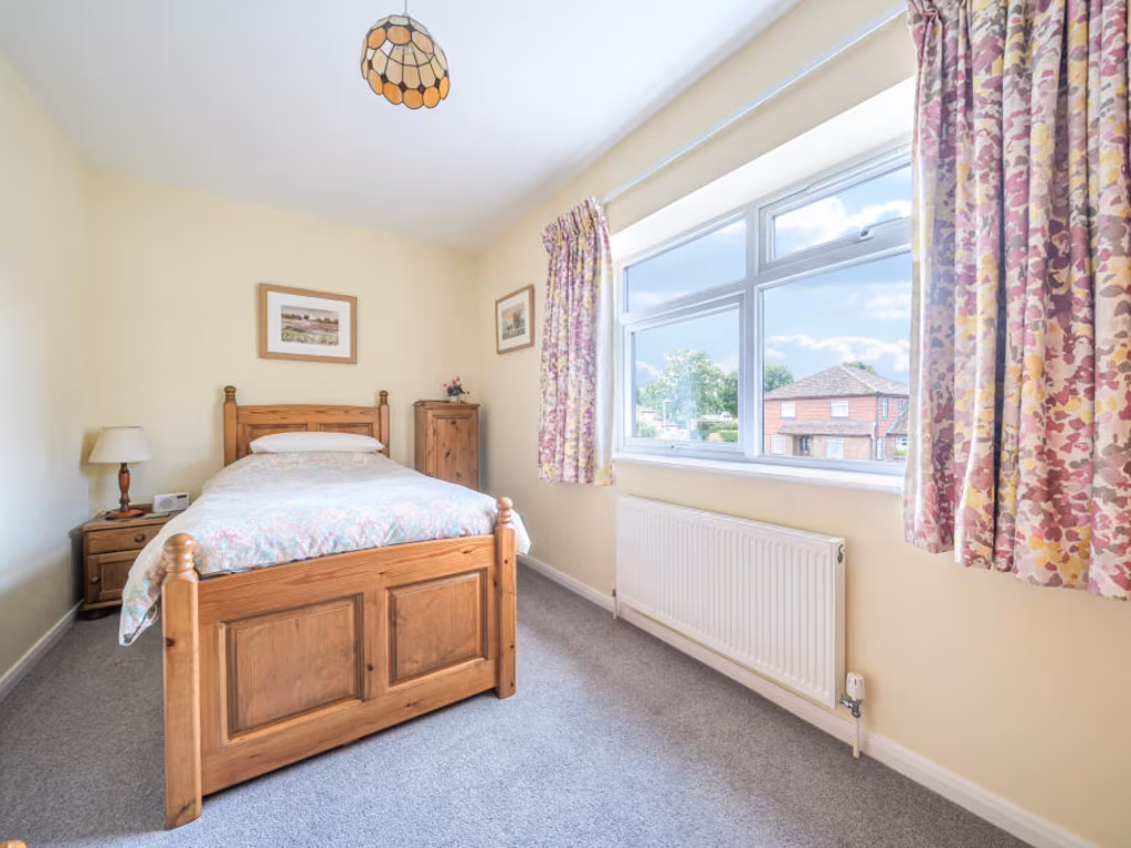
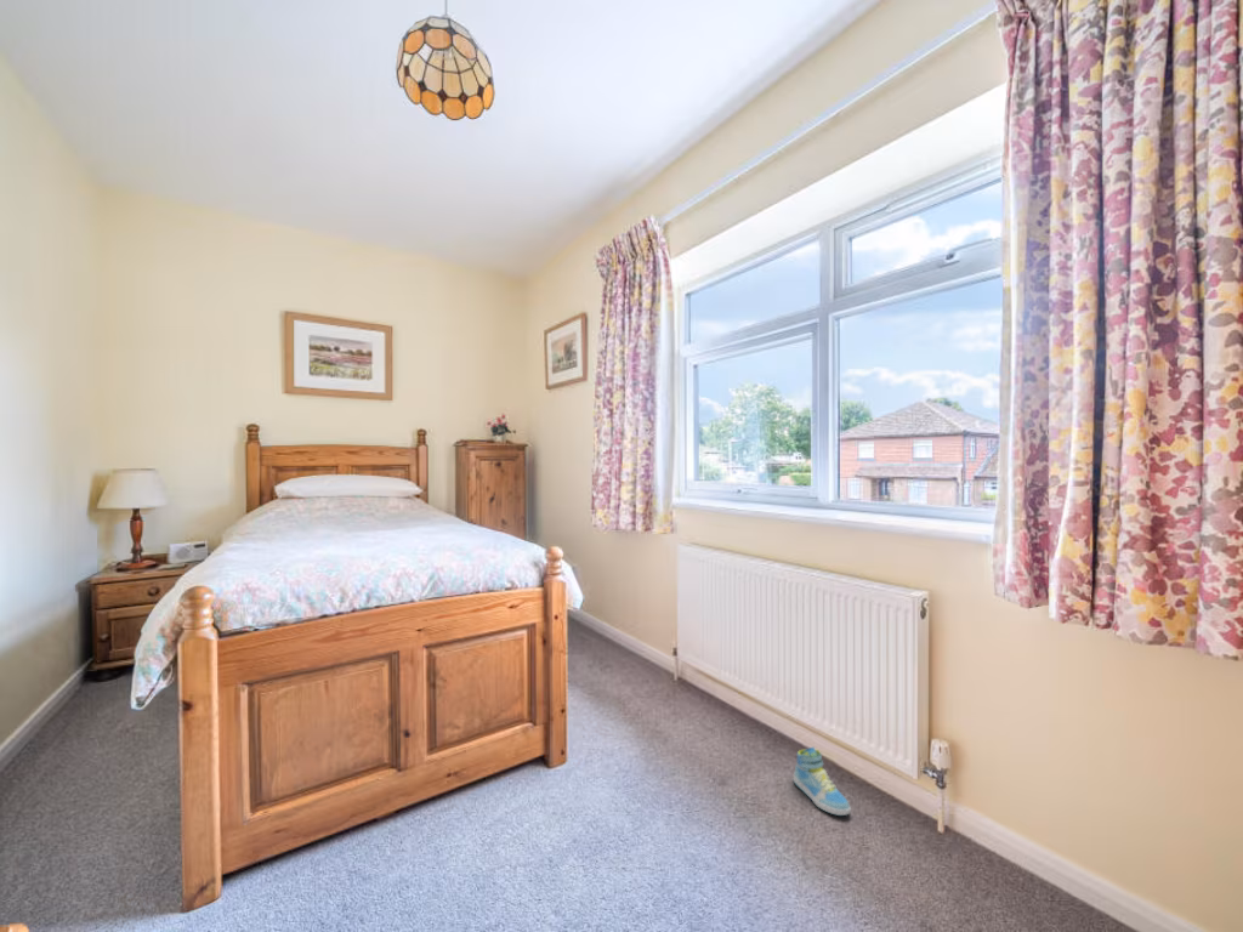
+ sneaker [793,746,852,817]
